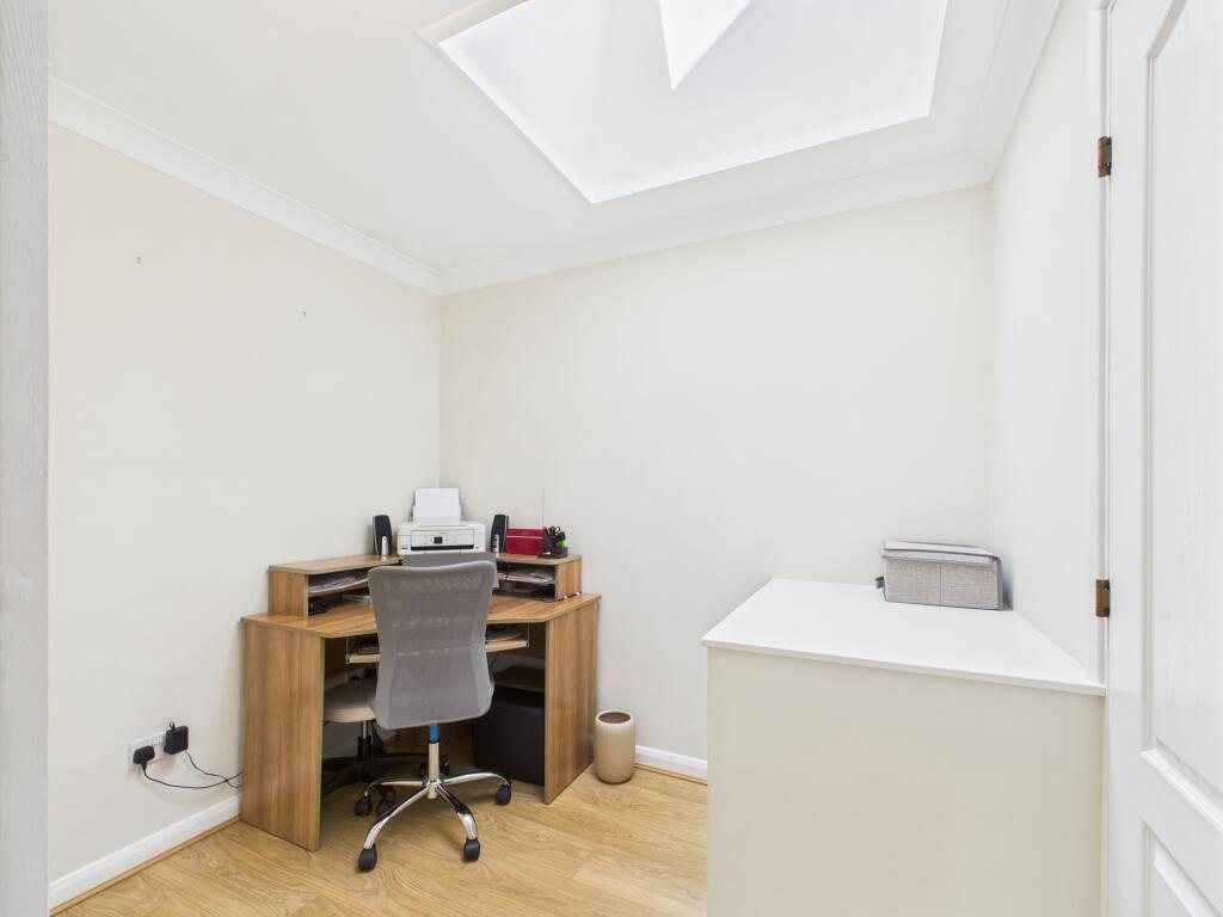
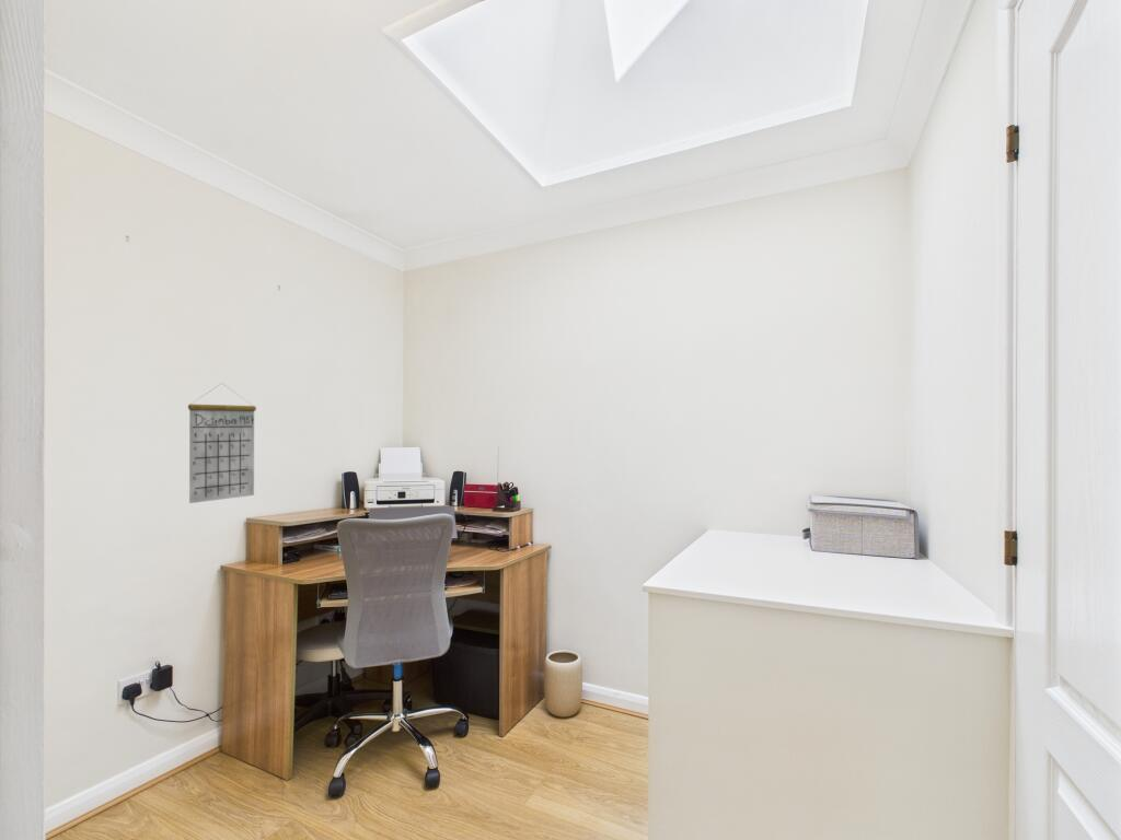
+ calendar [187,382,257,504]
